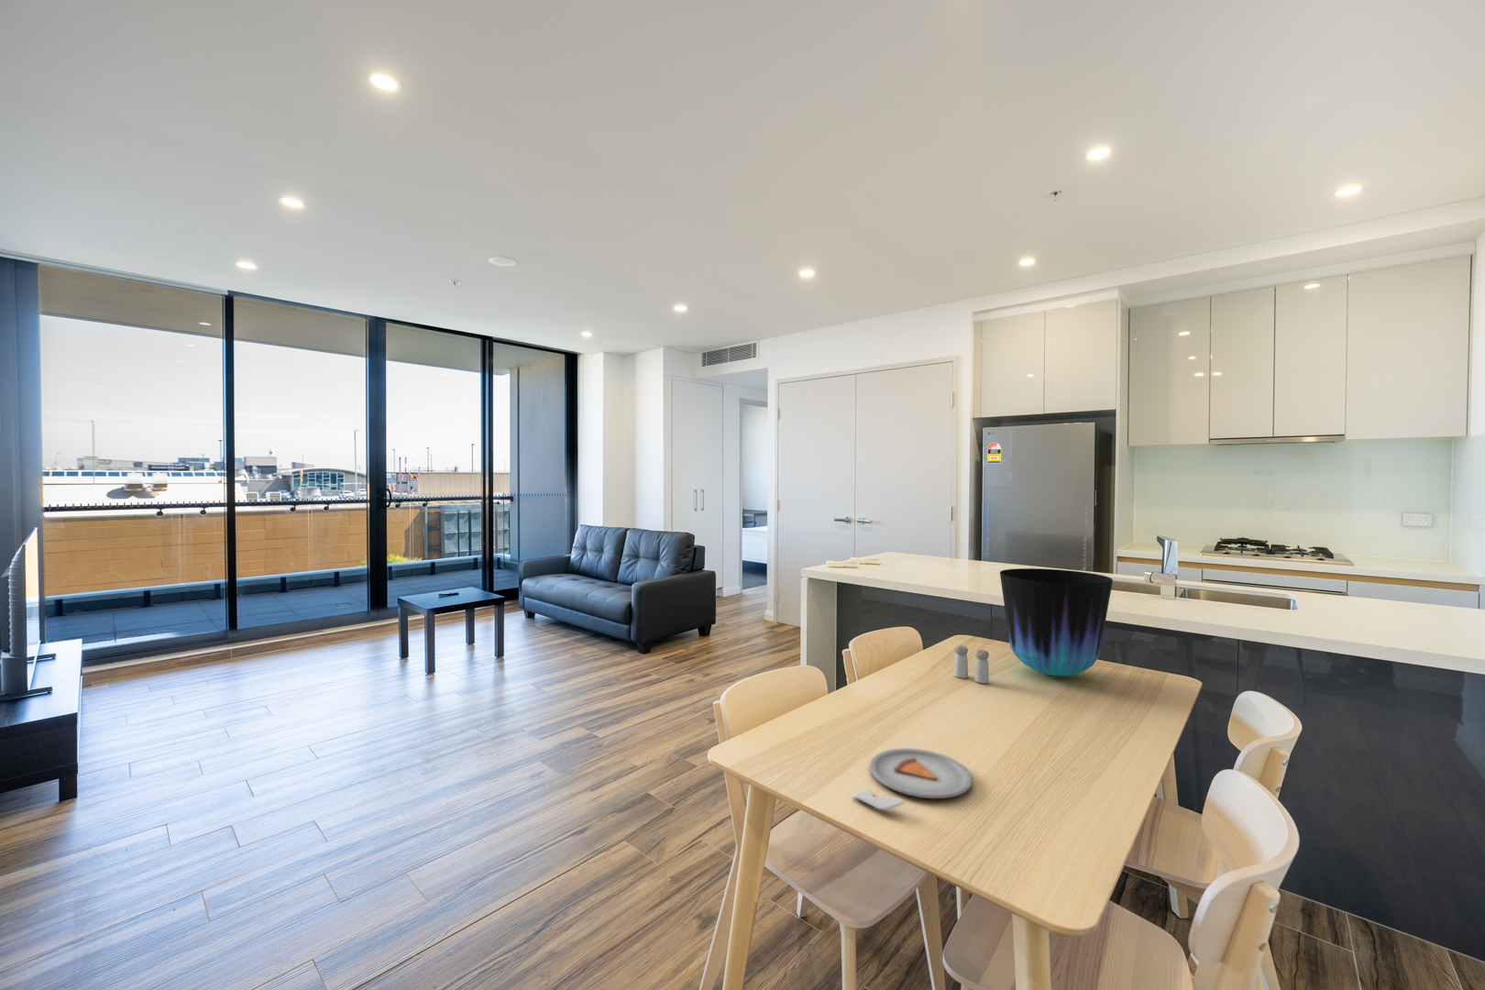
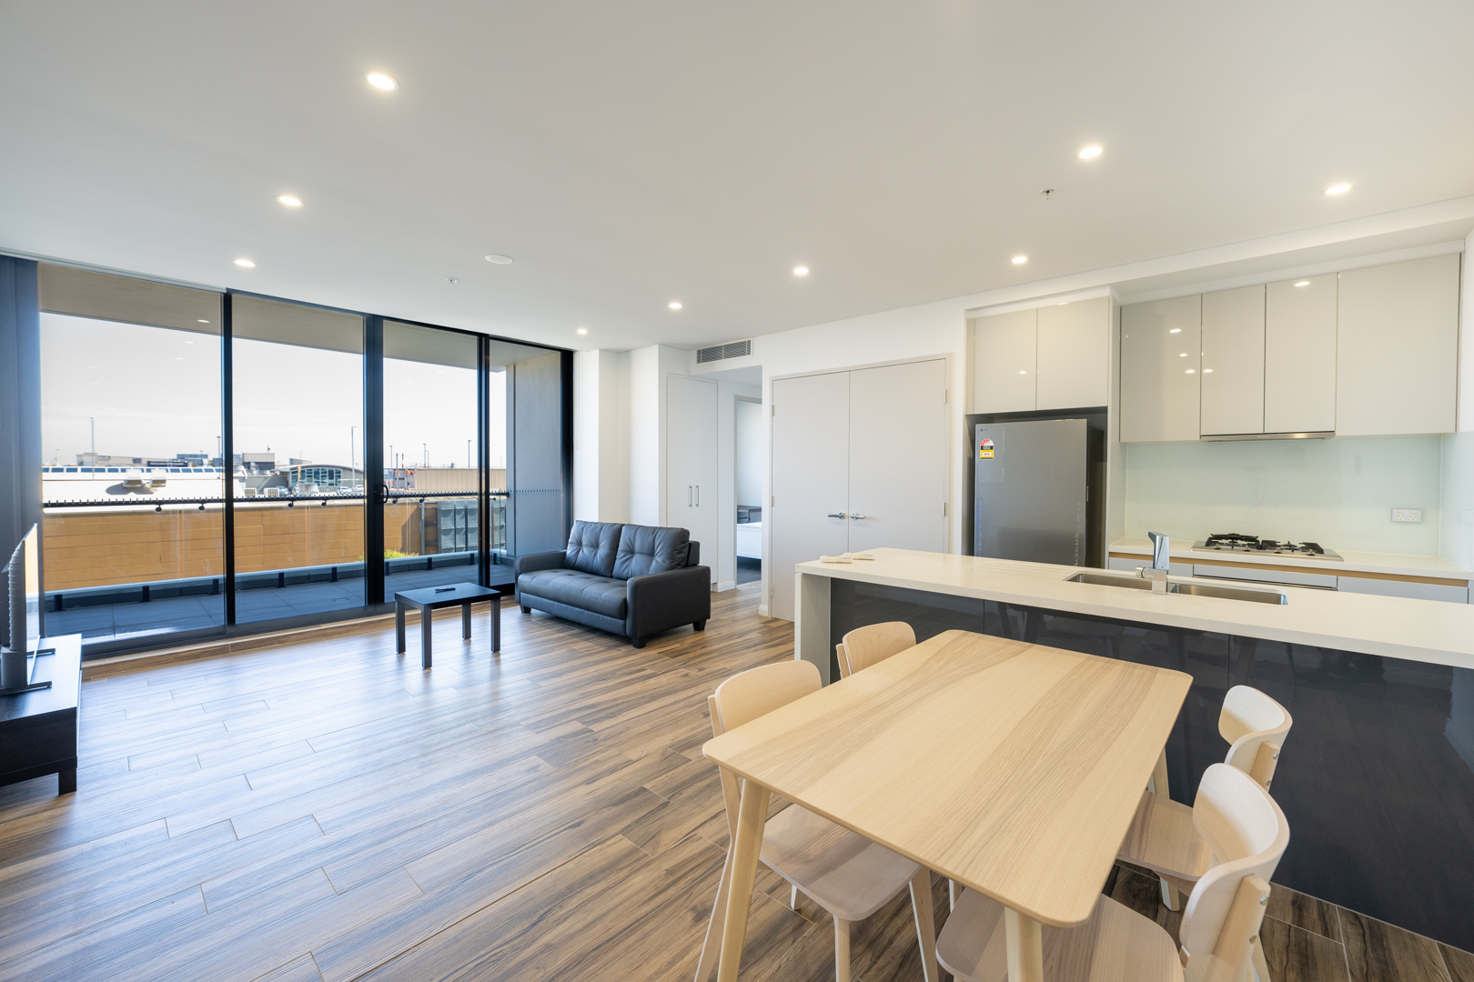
- salt and pepper shaker [954,644,990,684]
- dinner plate [852,747,973,810]
- vase [999,568,1114,676]
